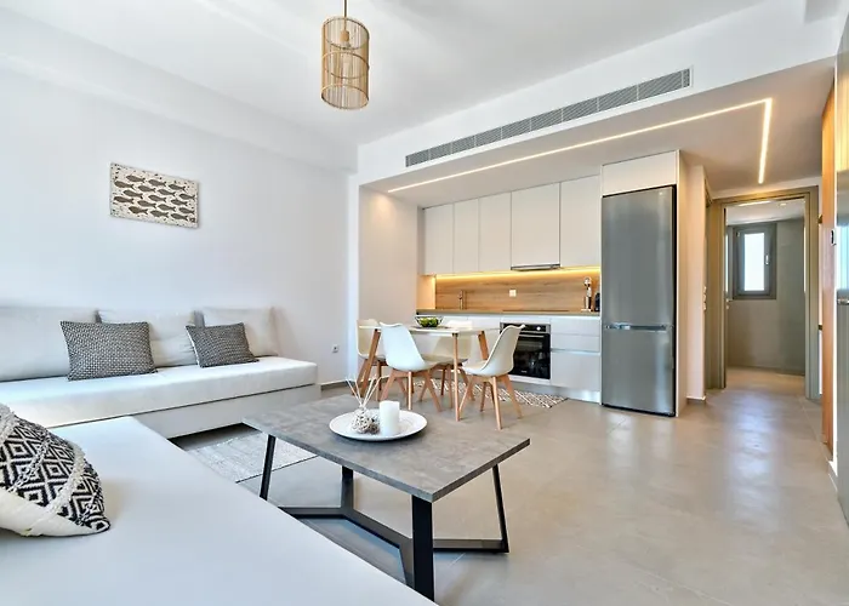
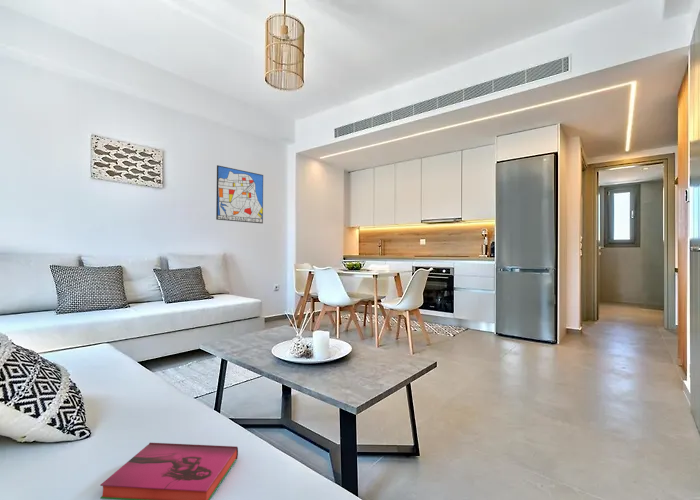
+ wall art [215,164,264,225]
+ hardback book [99,442,239,500]
